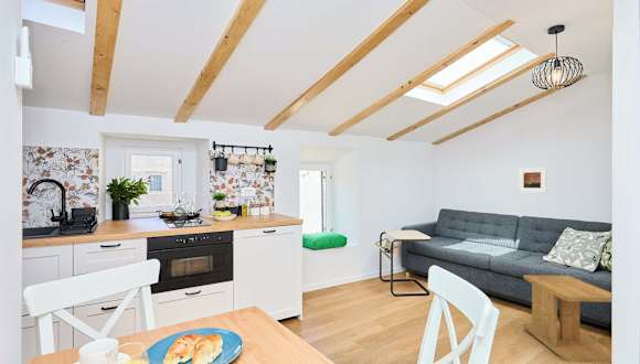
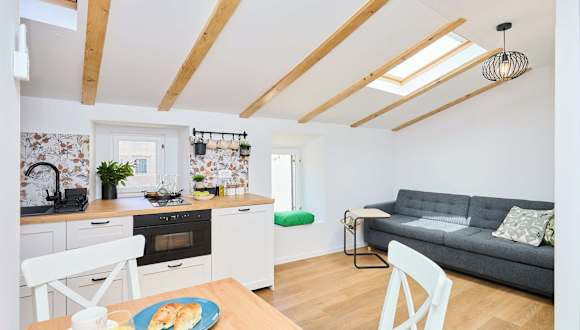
- side table [522,274,612,363]
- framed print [518,167,547,194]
